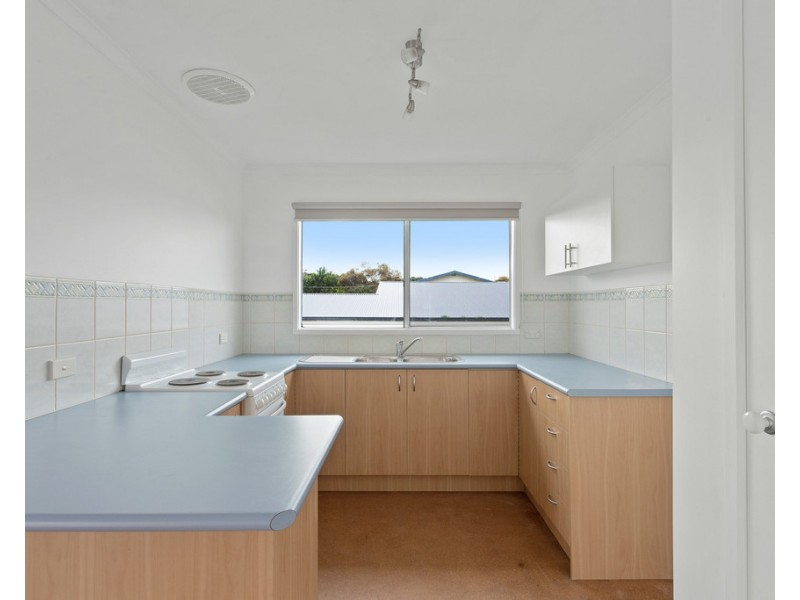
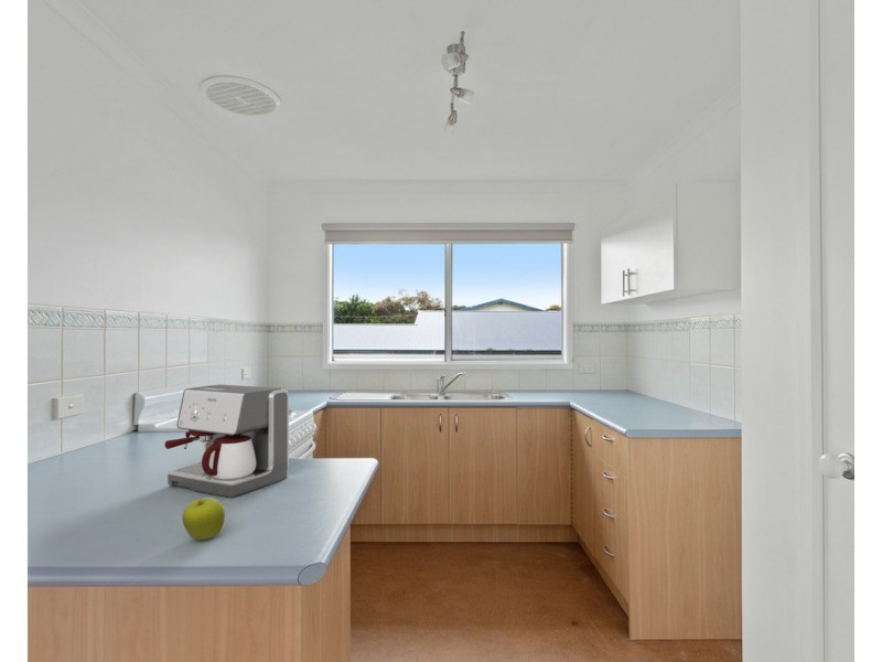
+ fruit [182,496,226,541]
+ coffee maker [164,383,290,499]
